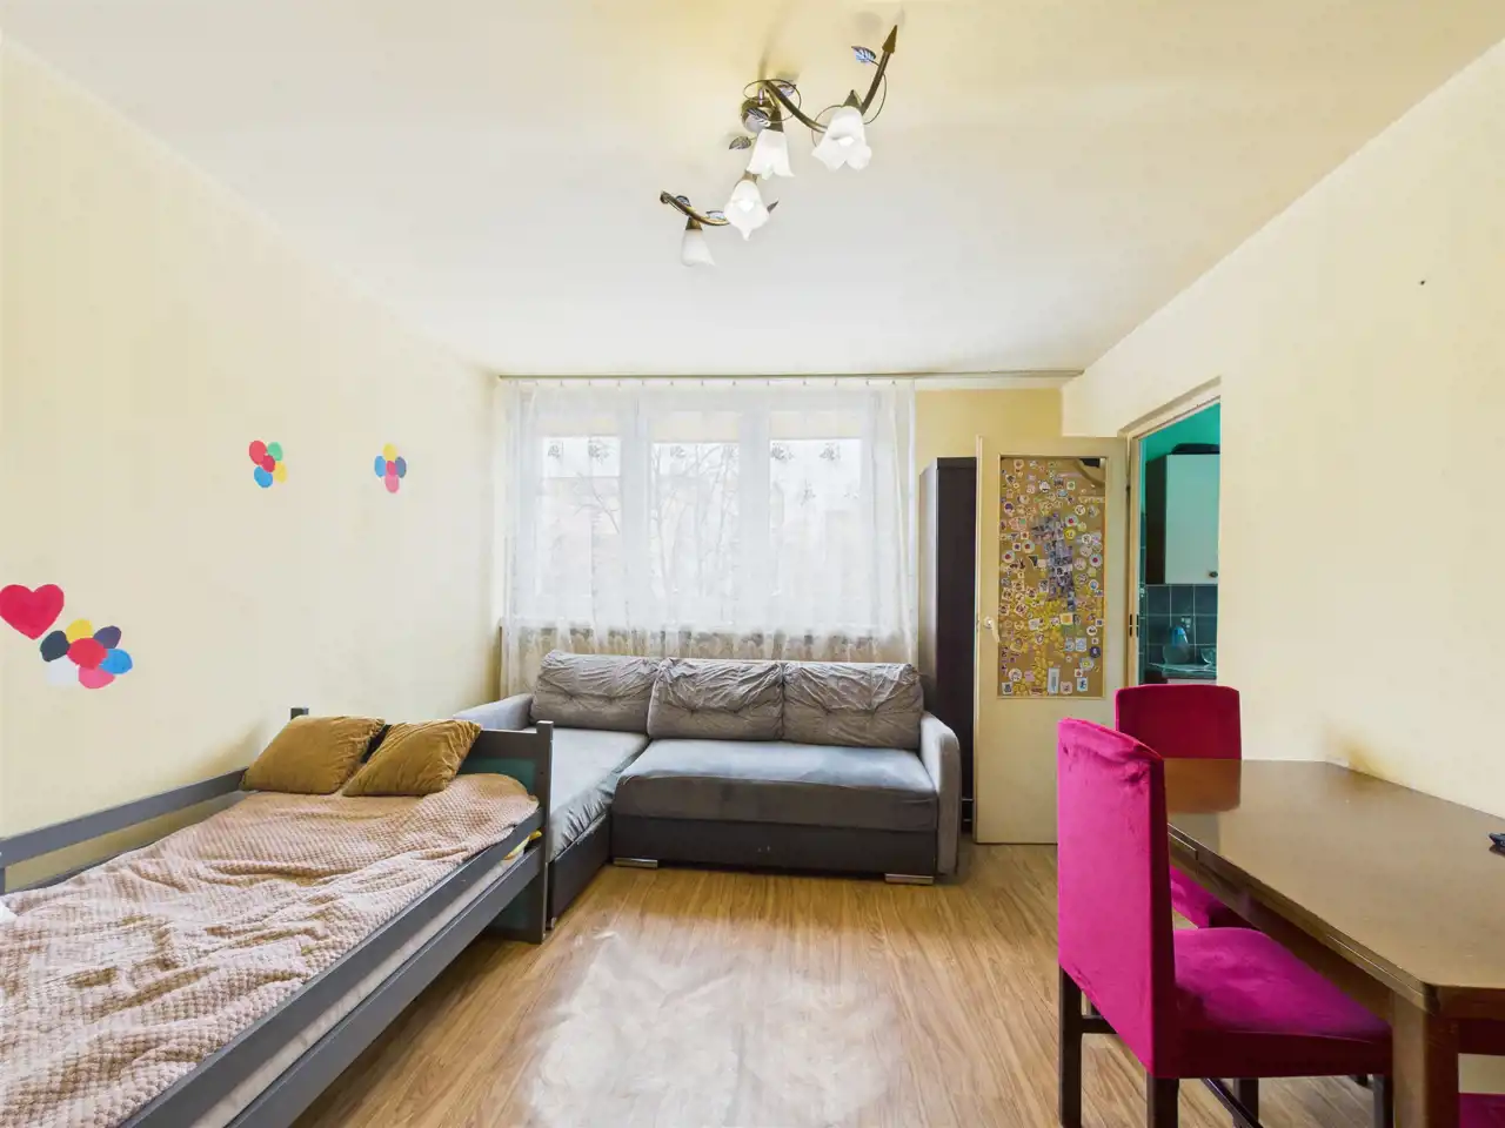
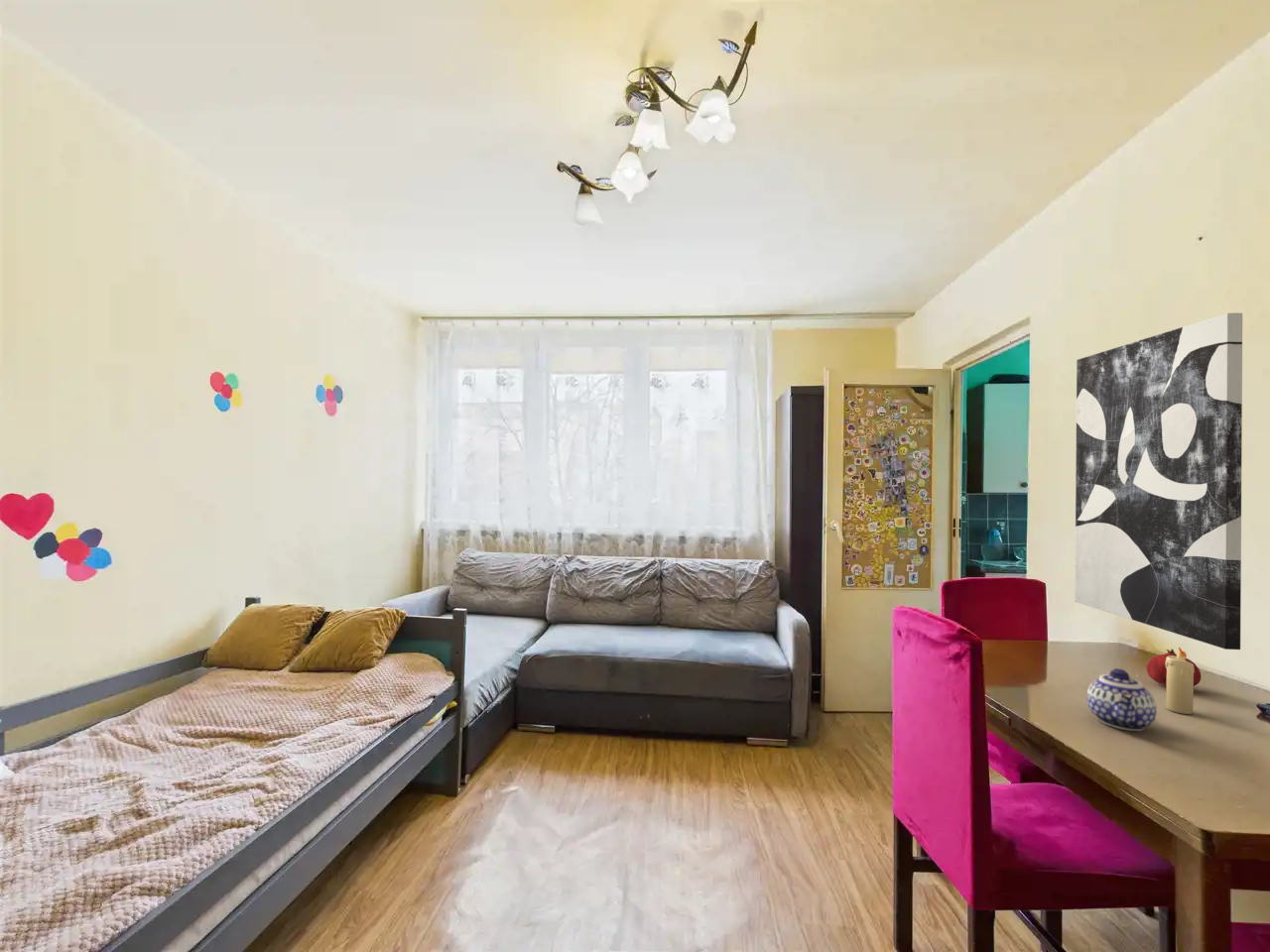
+ candle [1165,647,1195,715]
+ fruit [1146,649,1202,687]
+ teapot [1086,667,1158,732]
+ wall art [1074,312,1243,651]
